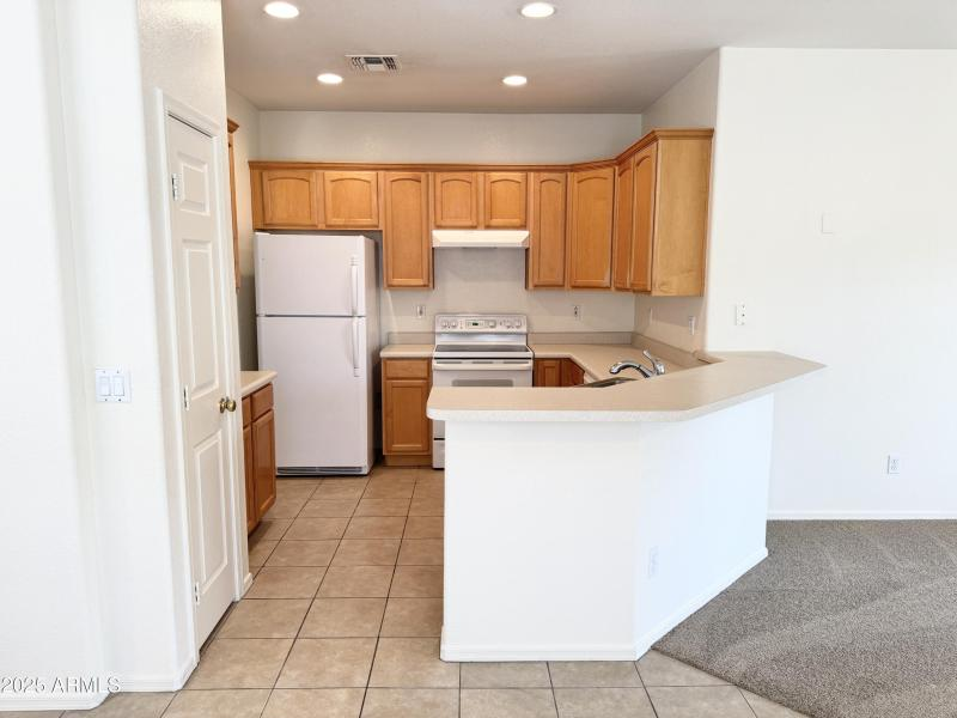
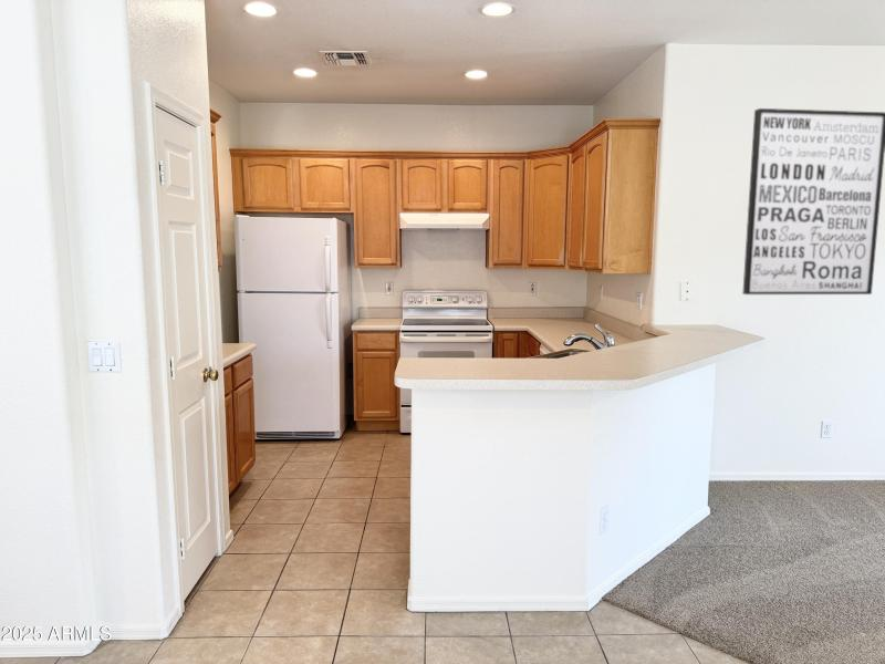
+ wall art [741,107,885,295]
